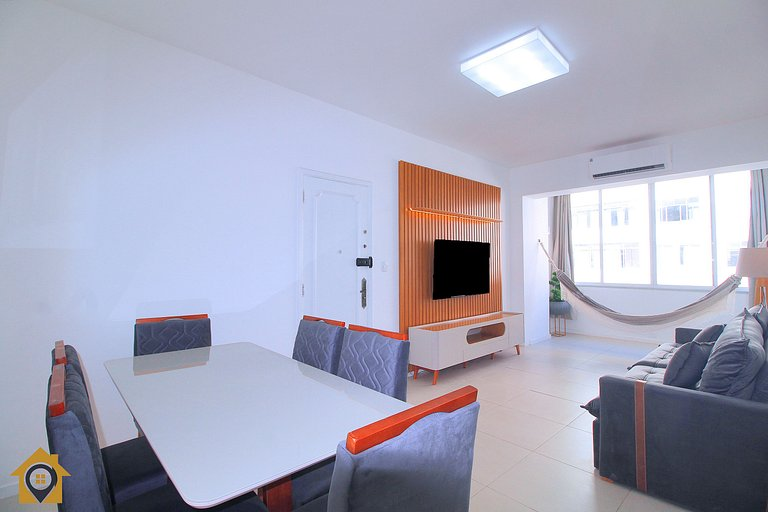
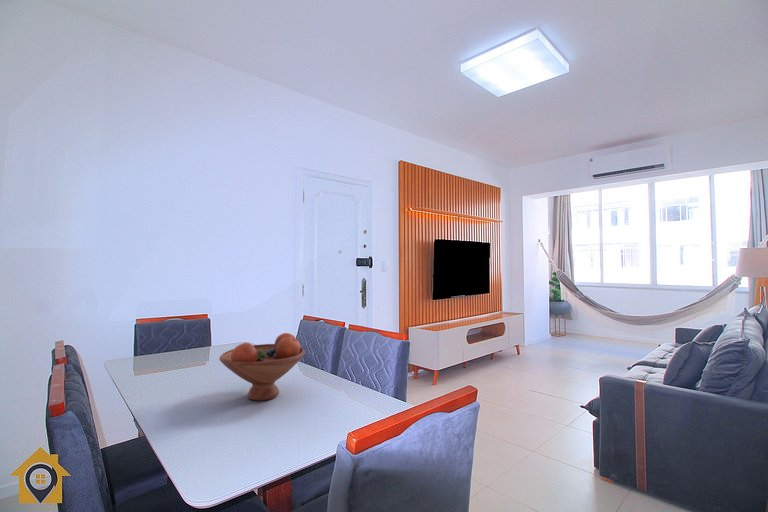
+ fruit bowl [218,332,306,402]
